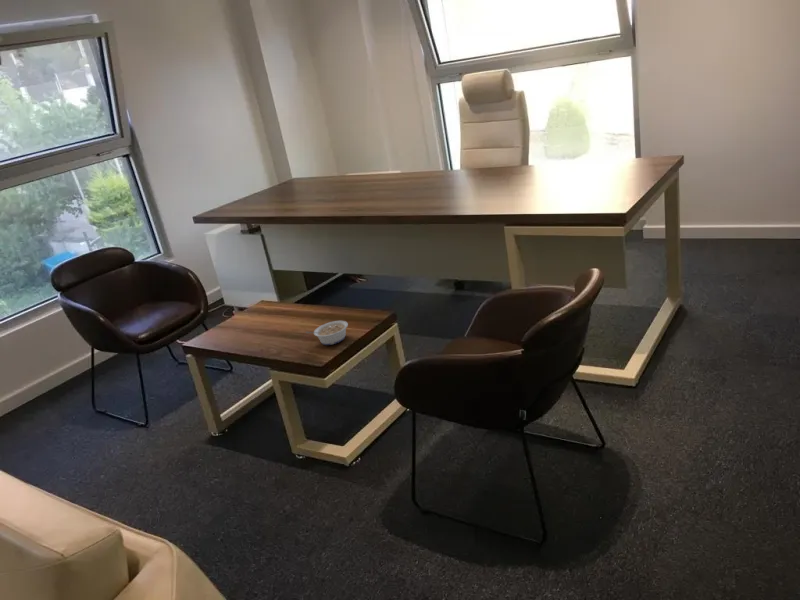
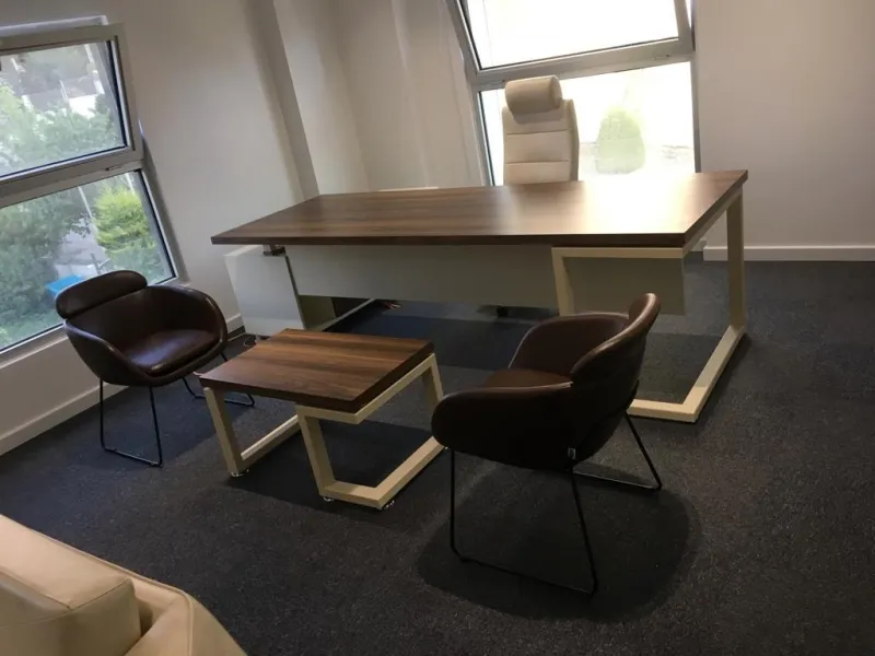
- legume [305,320,349,346]
